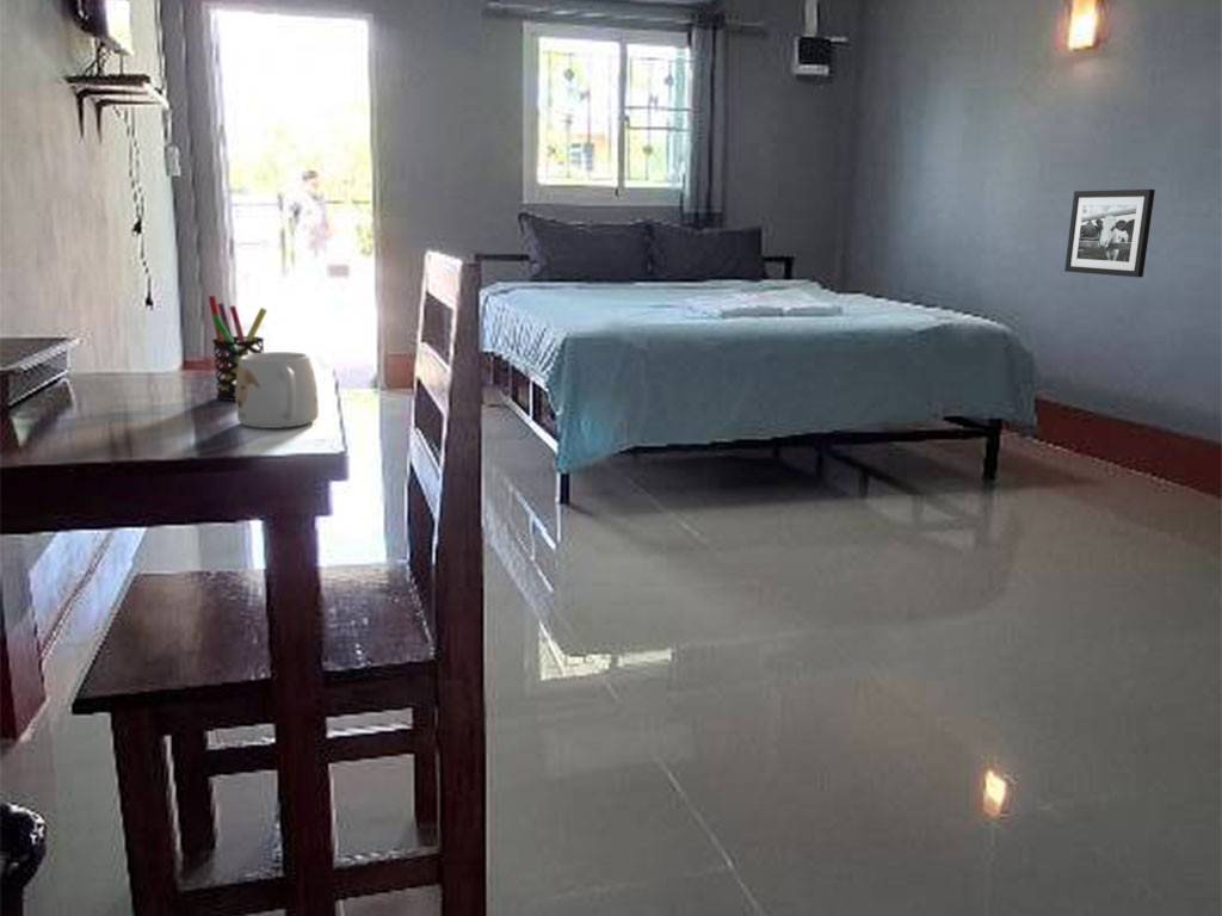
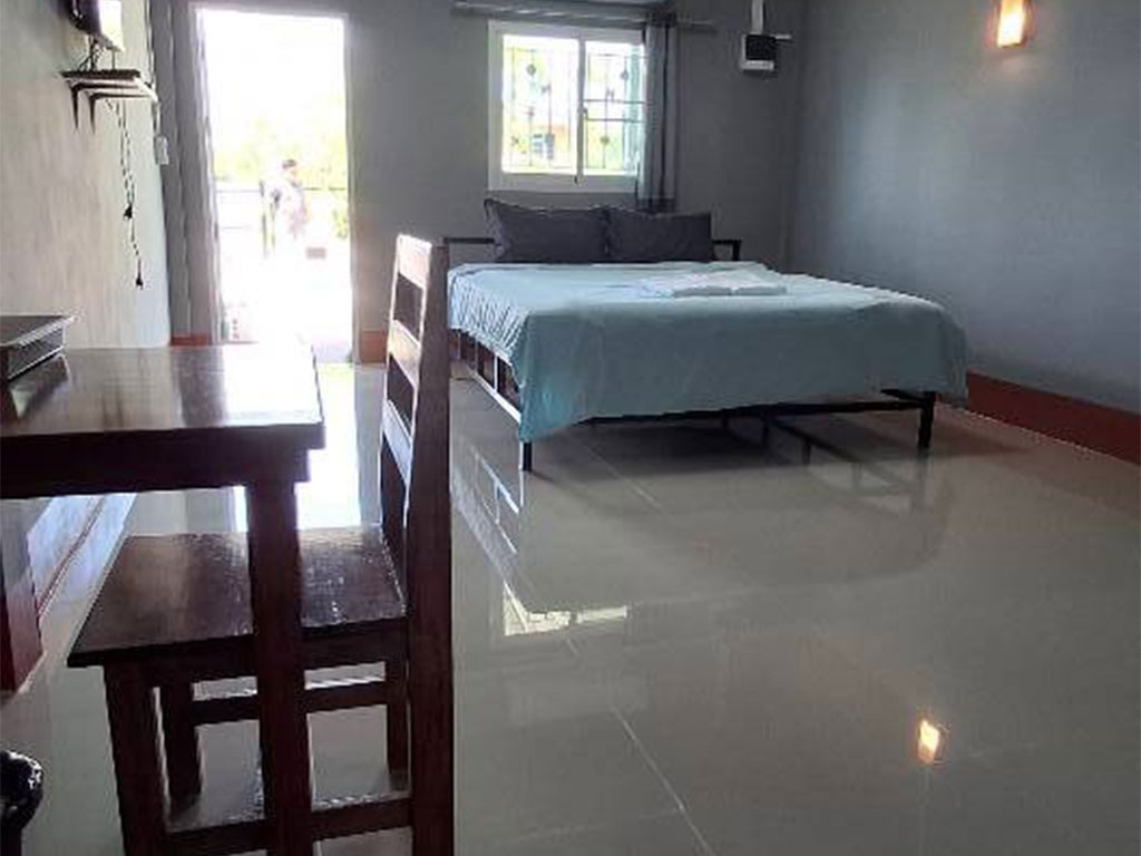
- pen holder [208,295,269,402]
- picture frame [1063,188,1156,278]
- mug [235,351,320,429]
